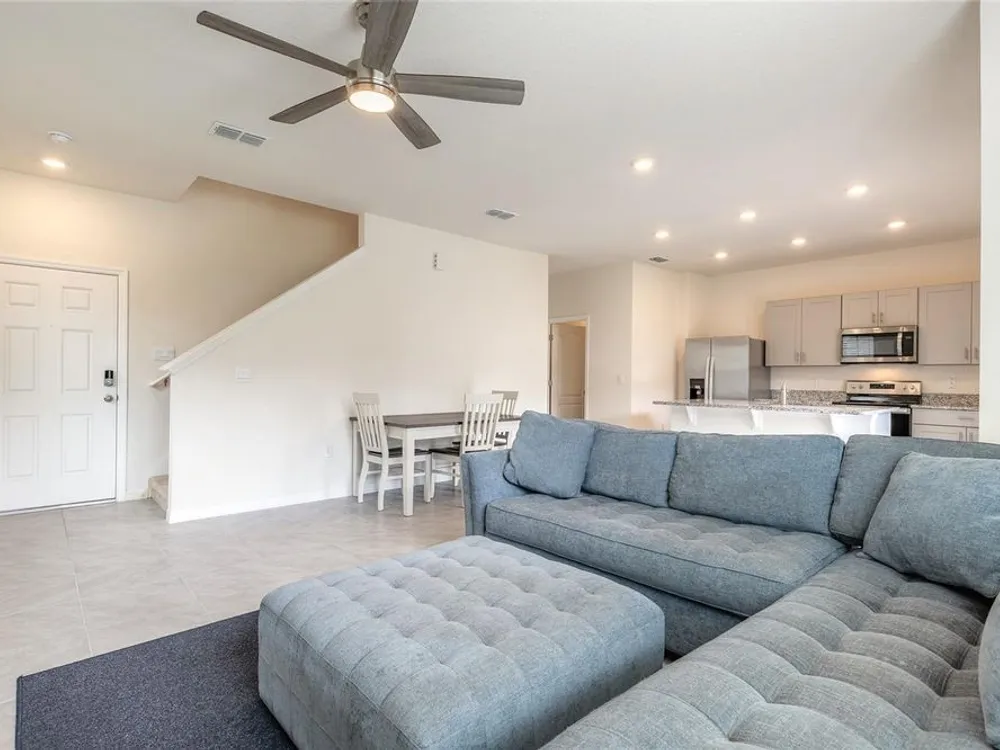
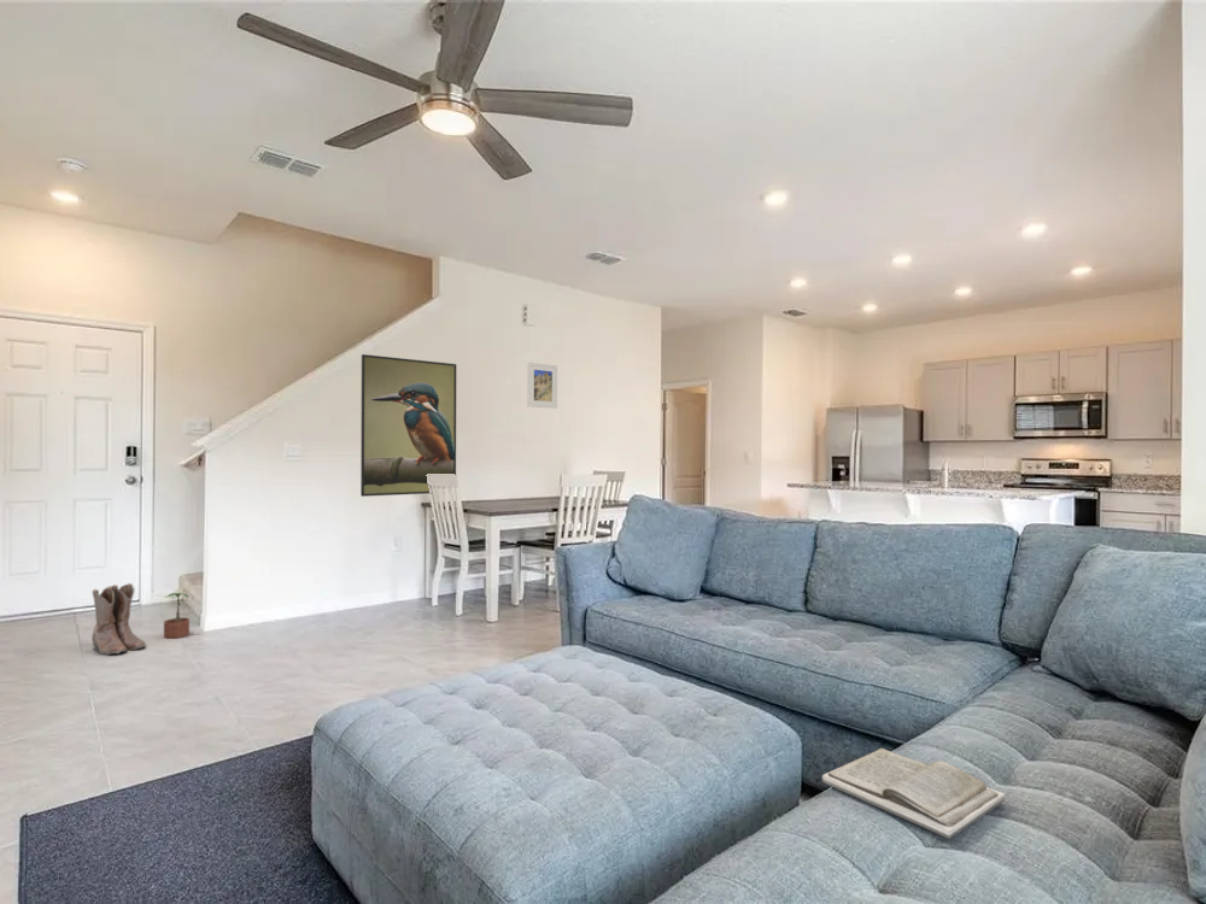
+ potted plant [163,592,191,639]
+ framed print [359,353,457,498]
+ book [821,747,1006,840]
+ boots [90,582,147,656]
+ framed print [526,362,558,410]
